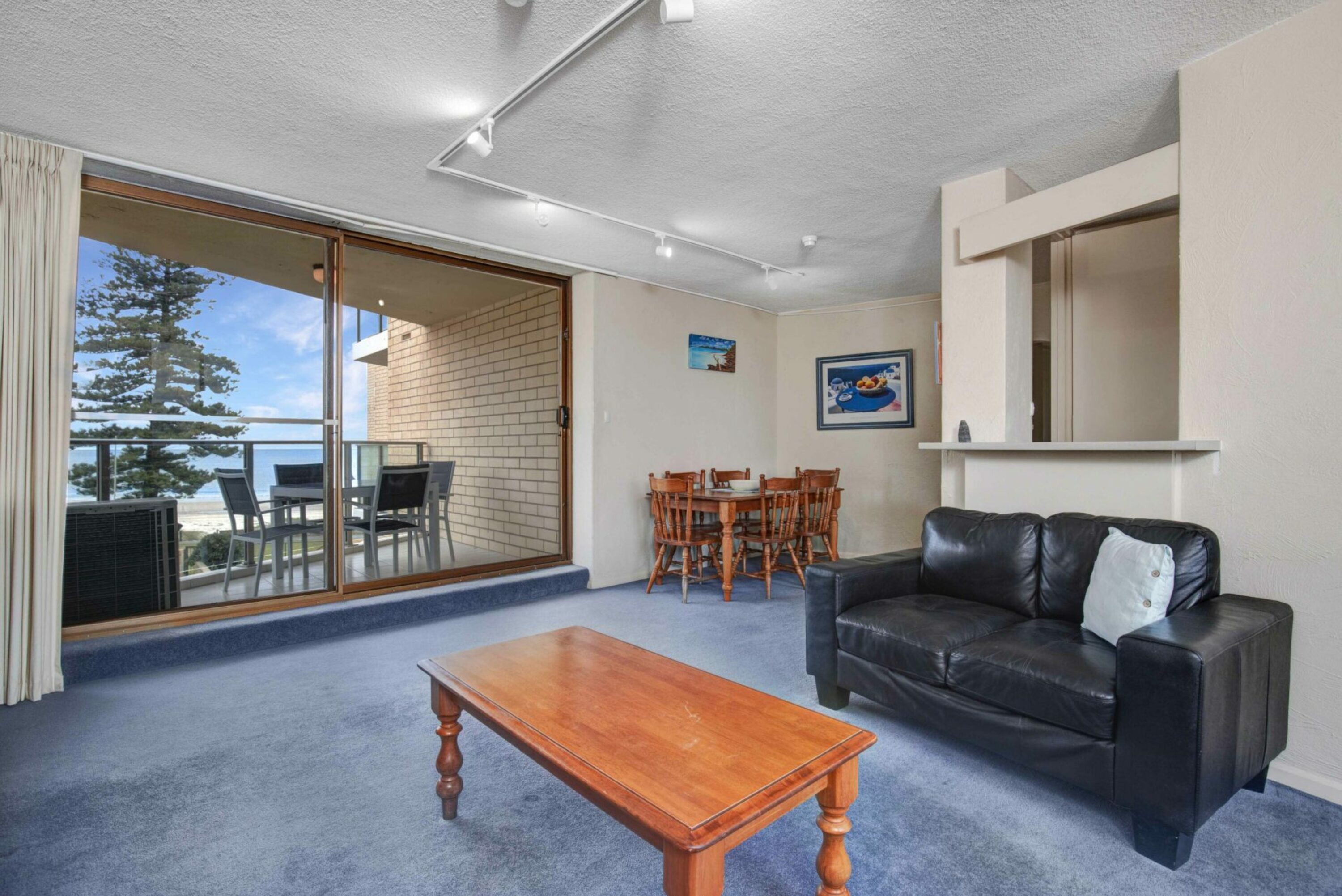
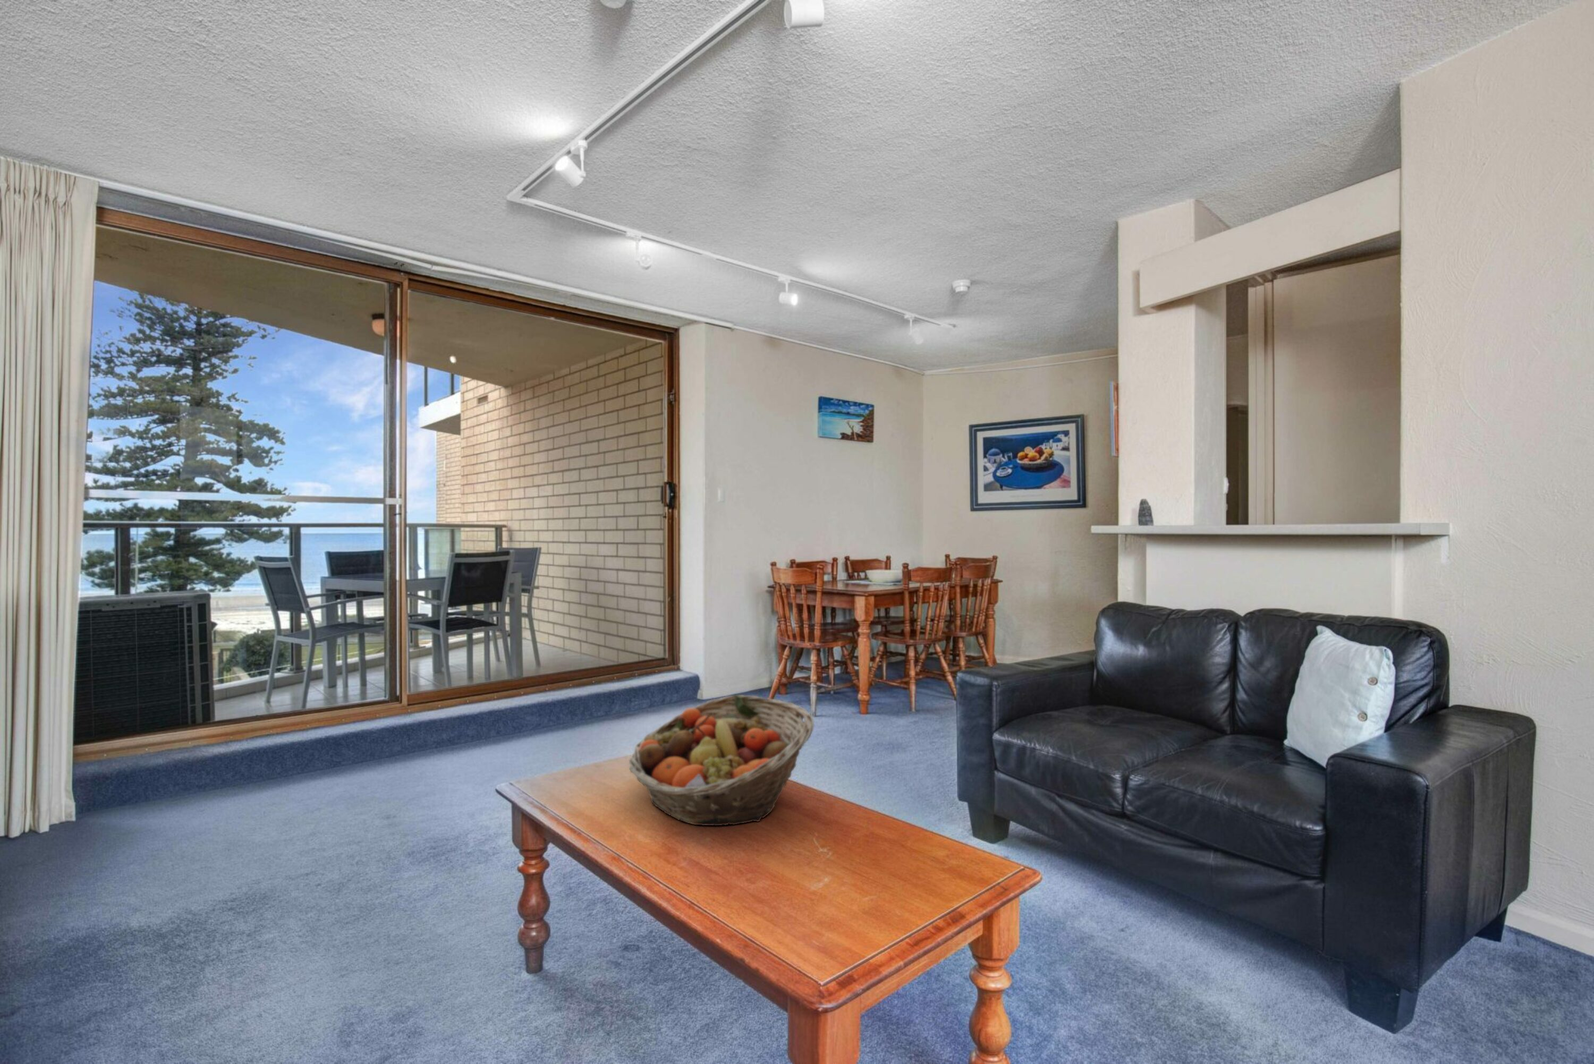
+ fruit basket [628,695,815,826]
